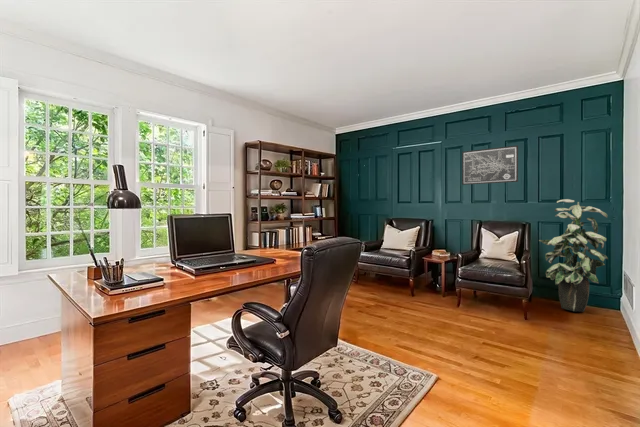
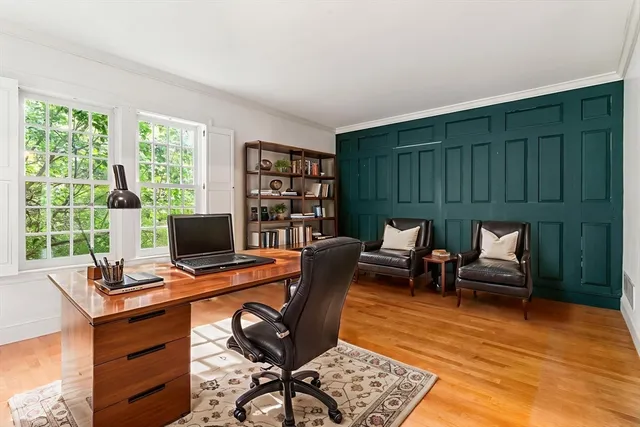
- wall art [461,144,519,186]
- indoor plant [538,198,609,313]
